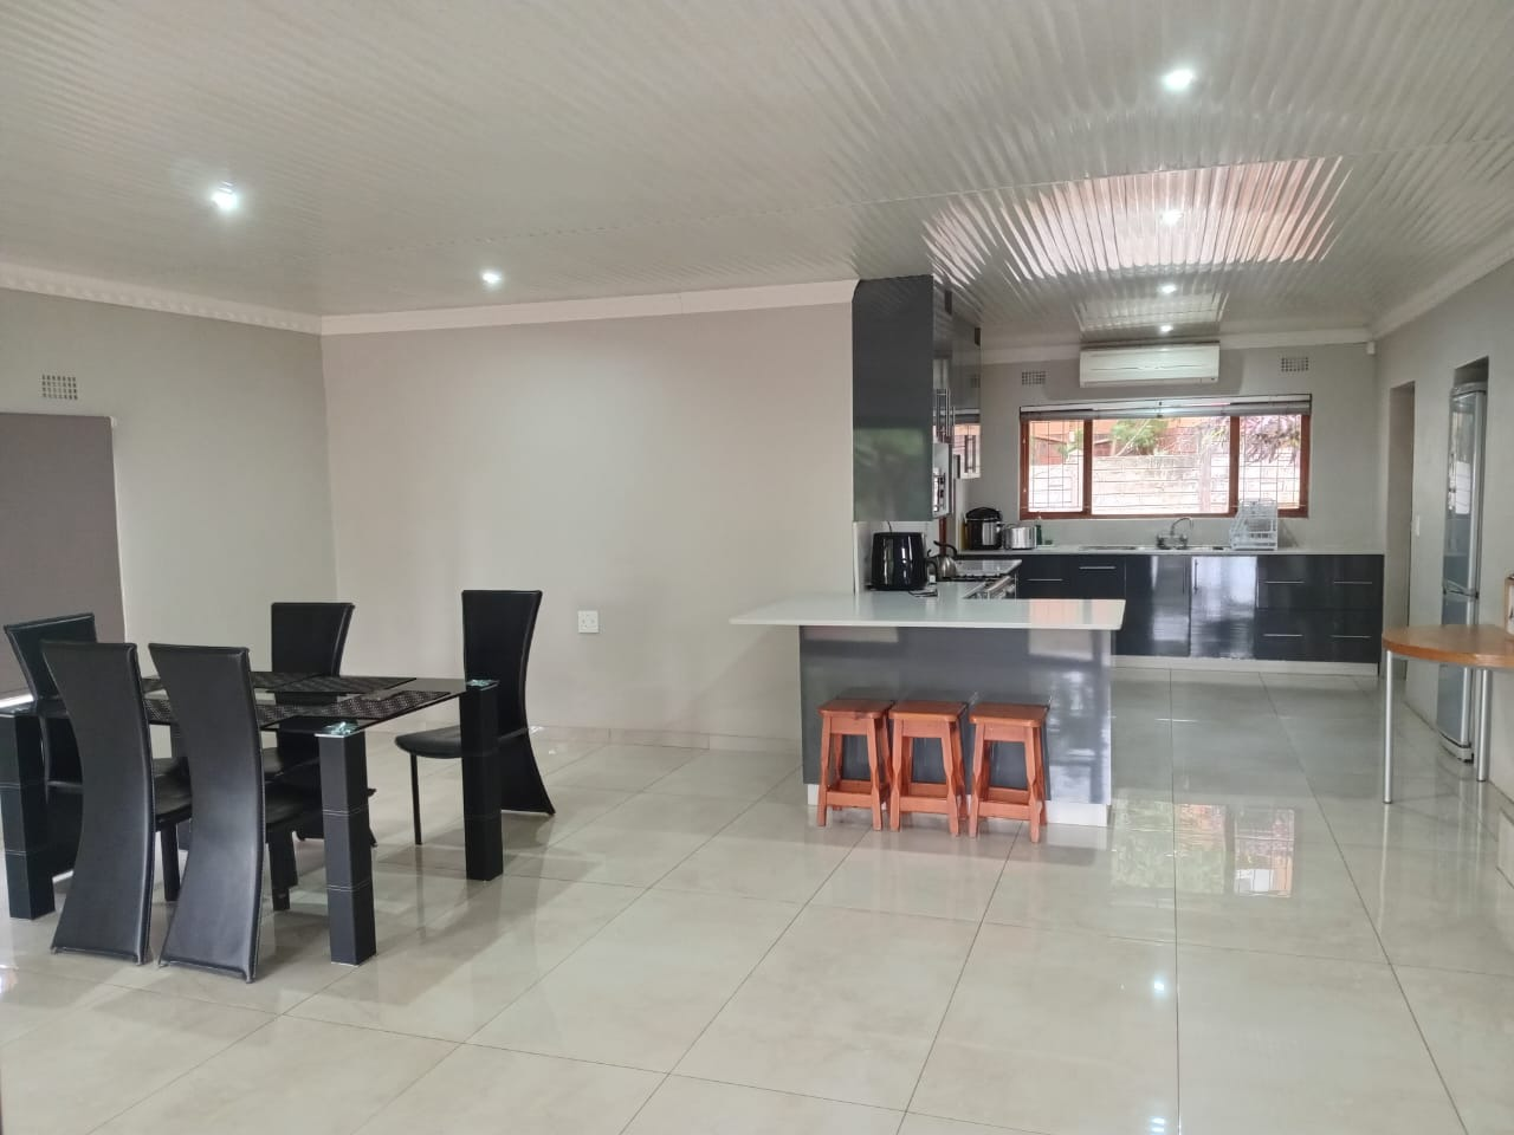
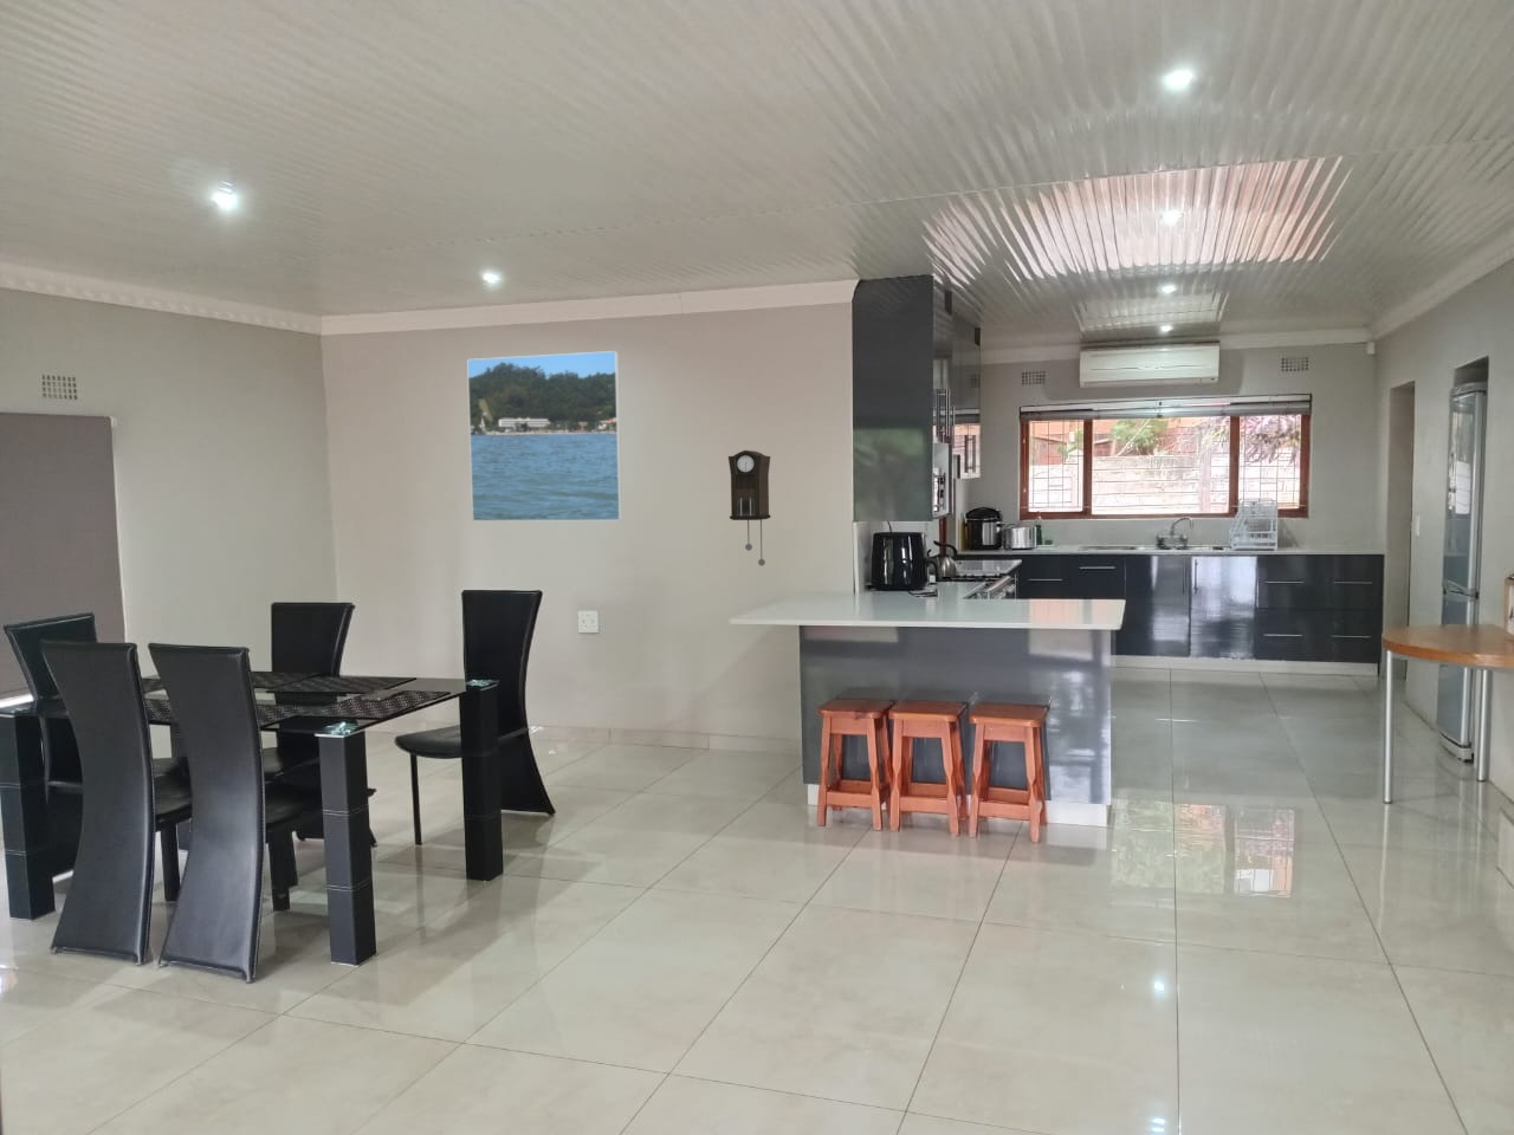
+ pendulum clock [727,449,772,568]
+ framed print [466,351,623,522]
